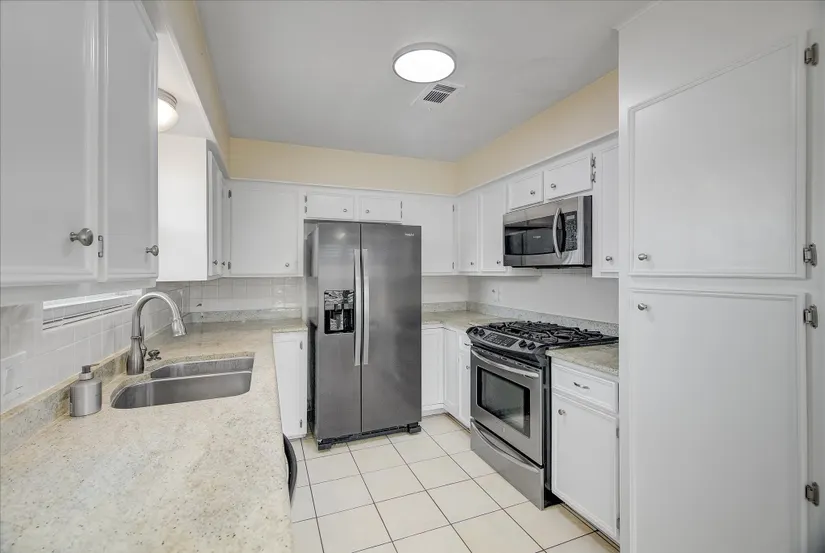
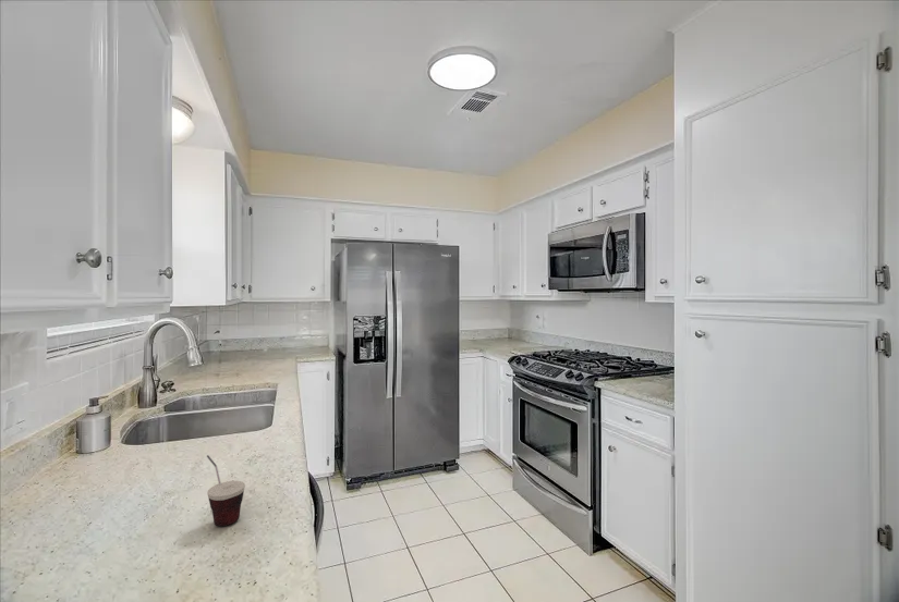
+ cup [206,454,246,527]
